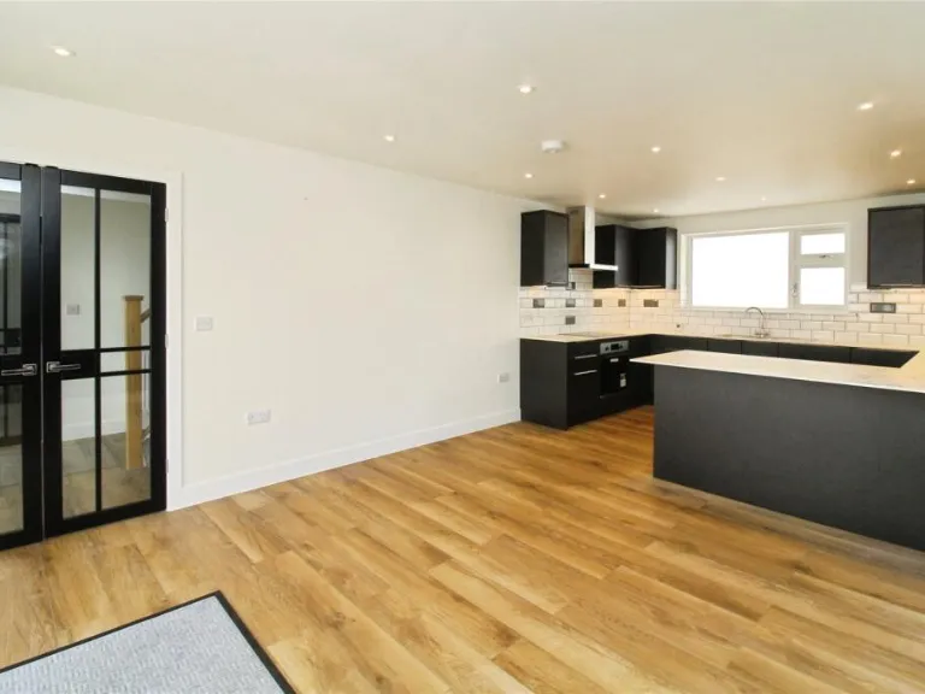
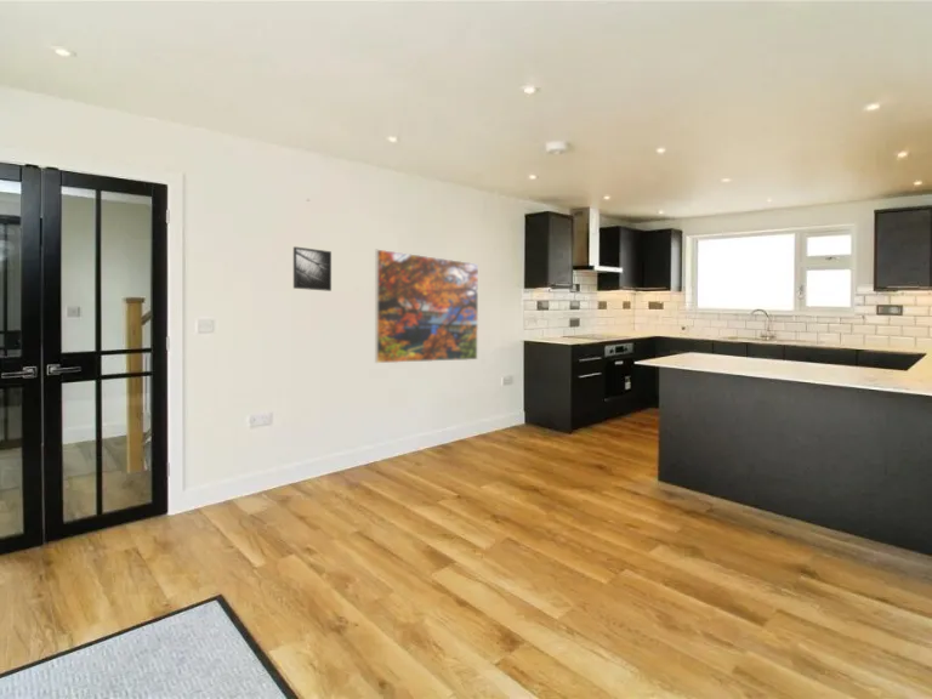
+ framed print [292,245,333,292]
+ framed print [374,249,479,364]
